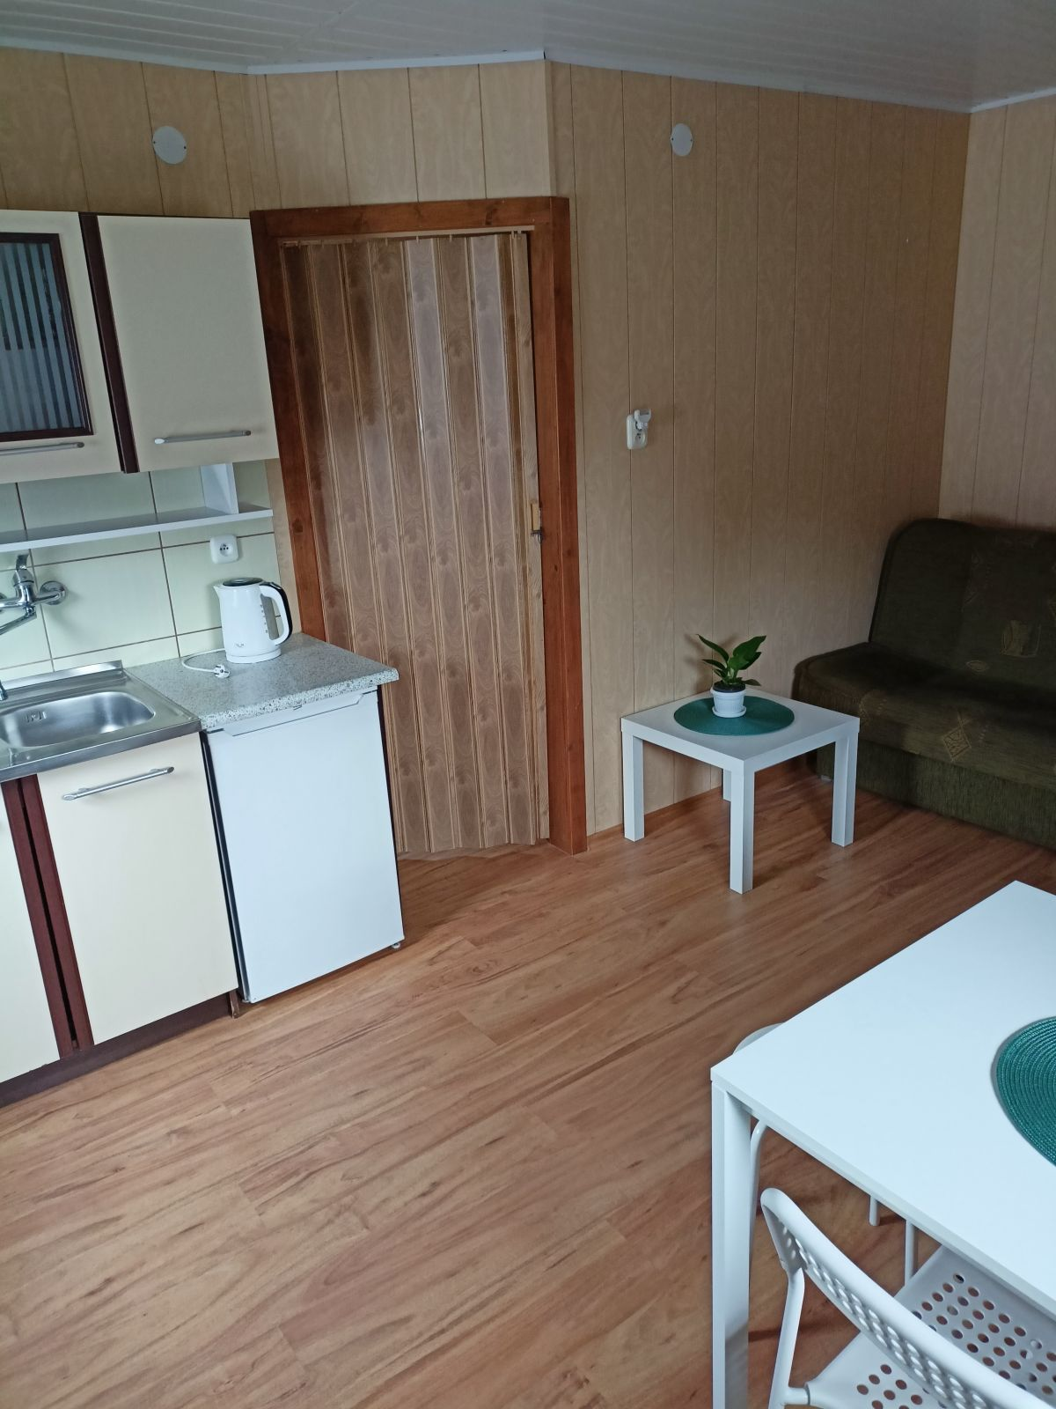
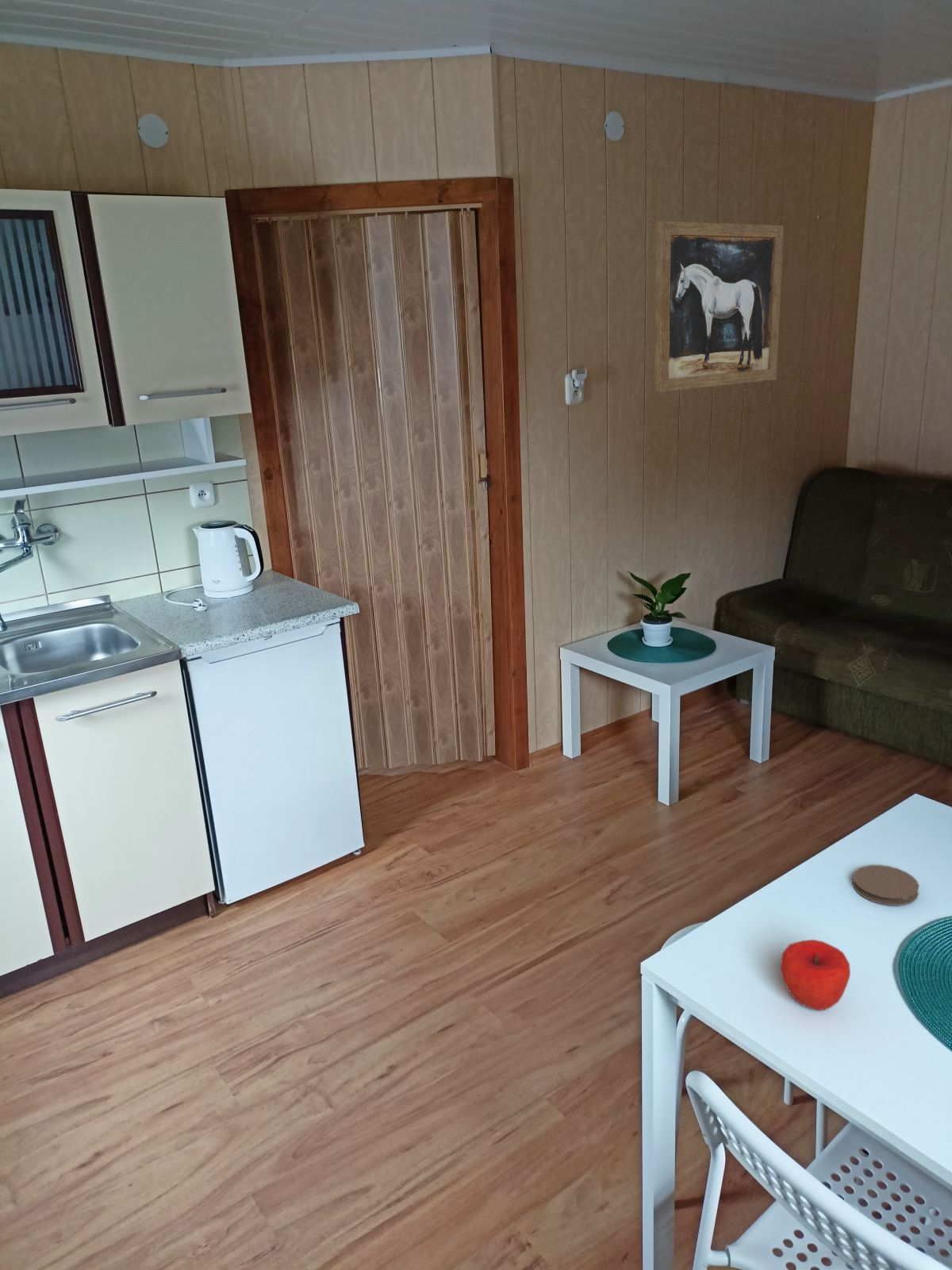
+ coaster [852,864,920,906]
+ apple [780,939,851,1011]
+ wall art [654,221,785,393]
